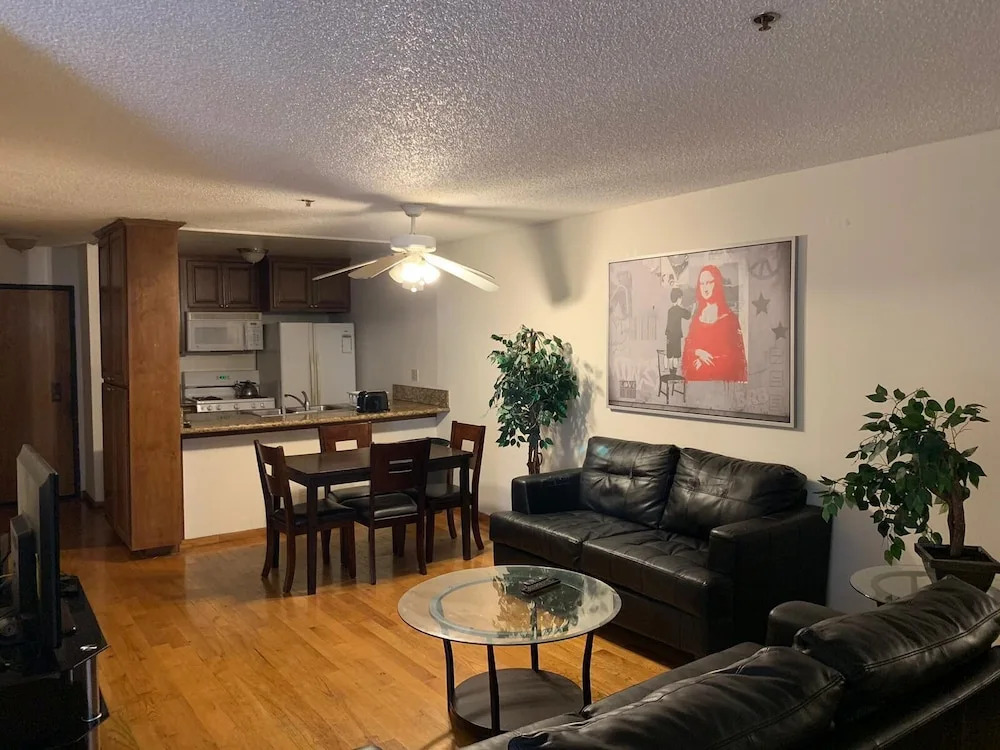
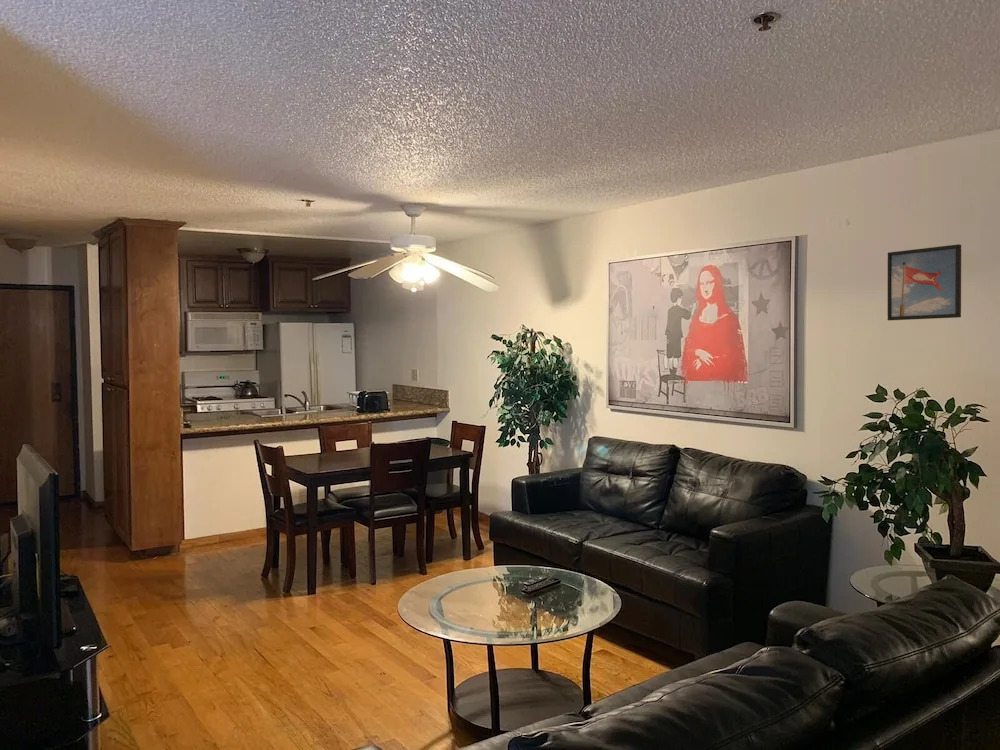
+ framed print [887,243,962,321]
